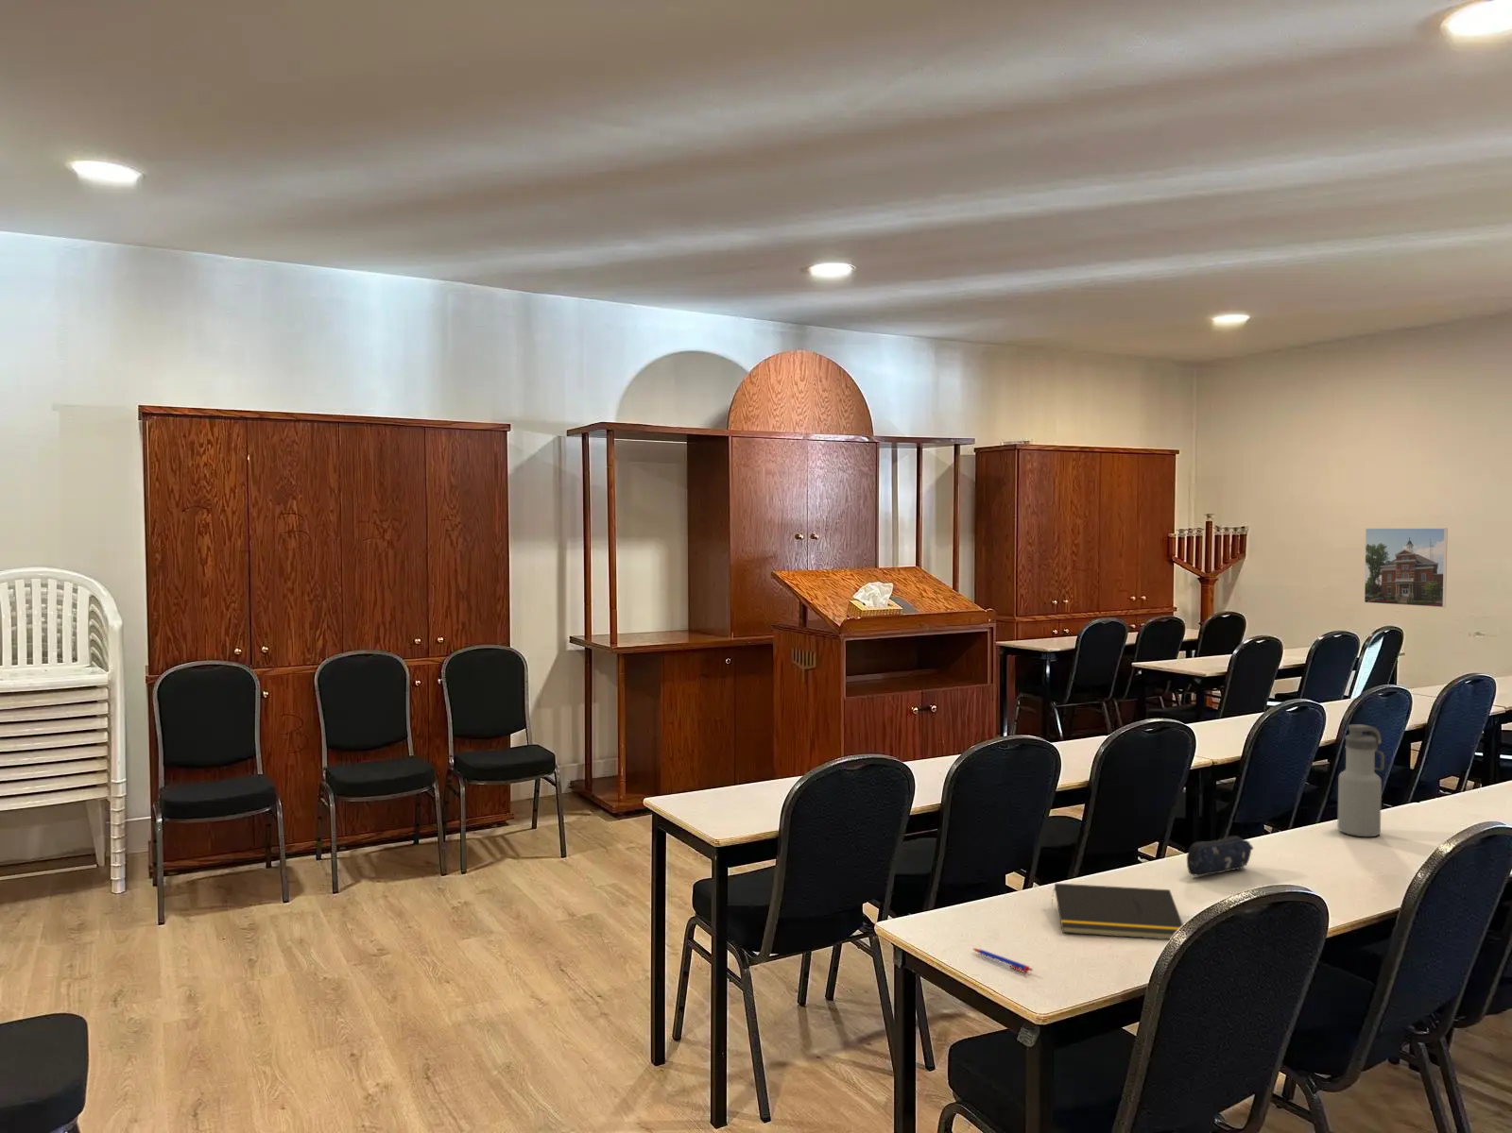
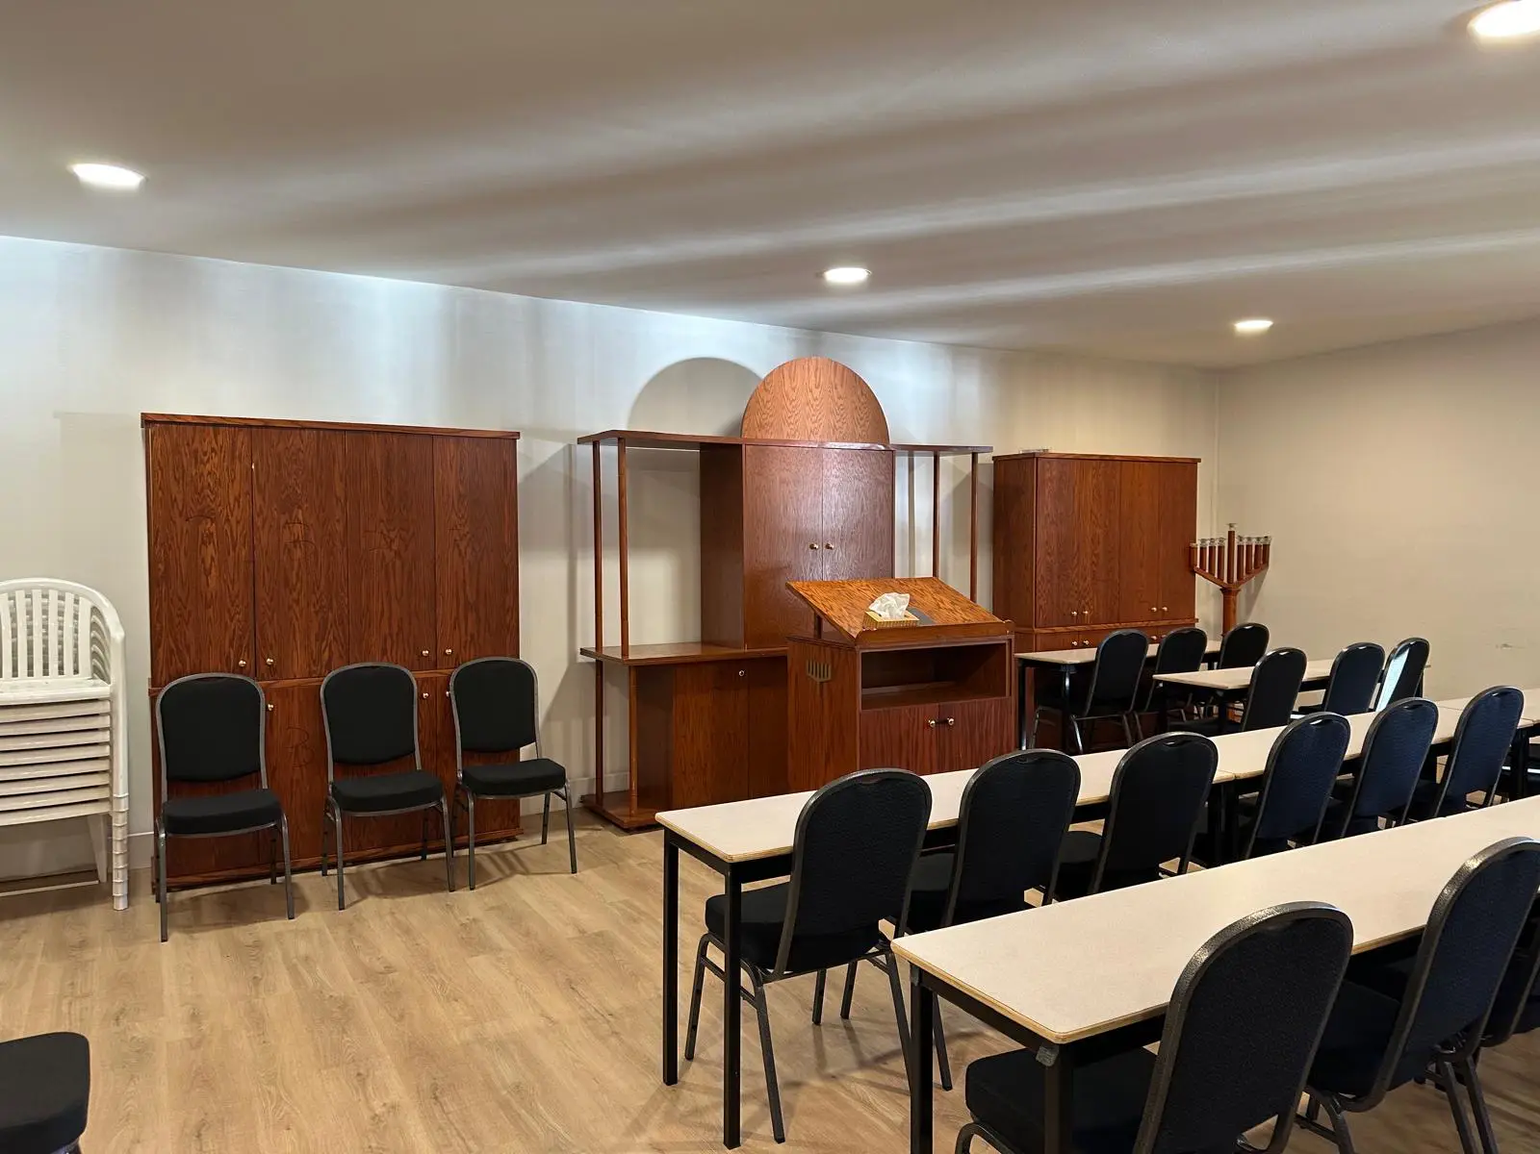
- pen [973,947,1033,974]
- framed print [1363,527,1449,608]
- notepad [1050,882,1185,940]
- pencil case [1186,834,1254,877]
- water bottle [1336,724,1386,838]
